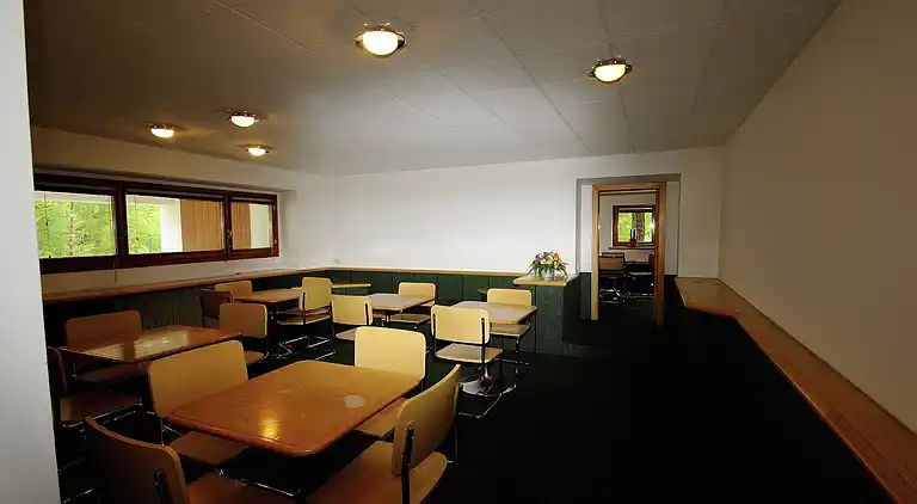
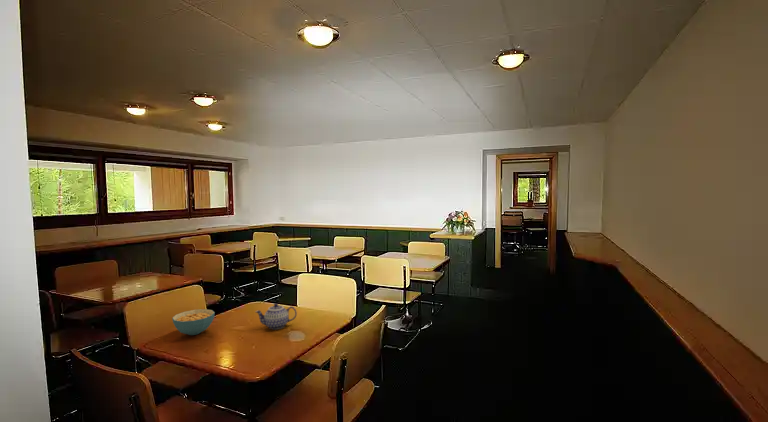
+ teapot [255,302,298,330]
+ cereal bowl [171,308,216,336]
